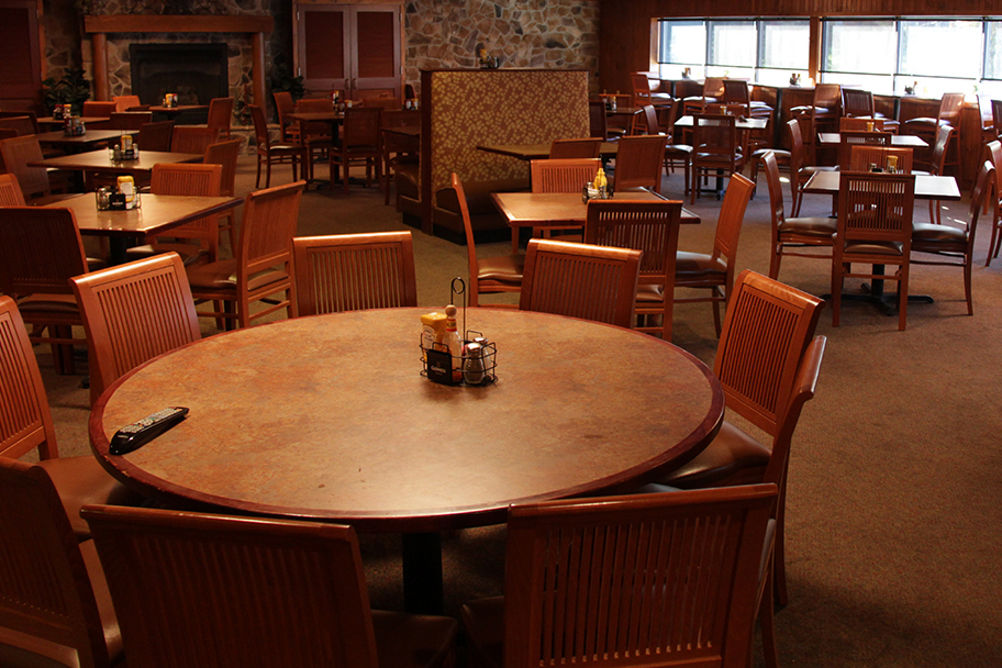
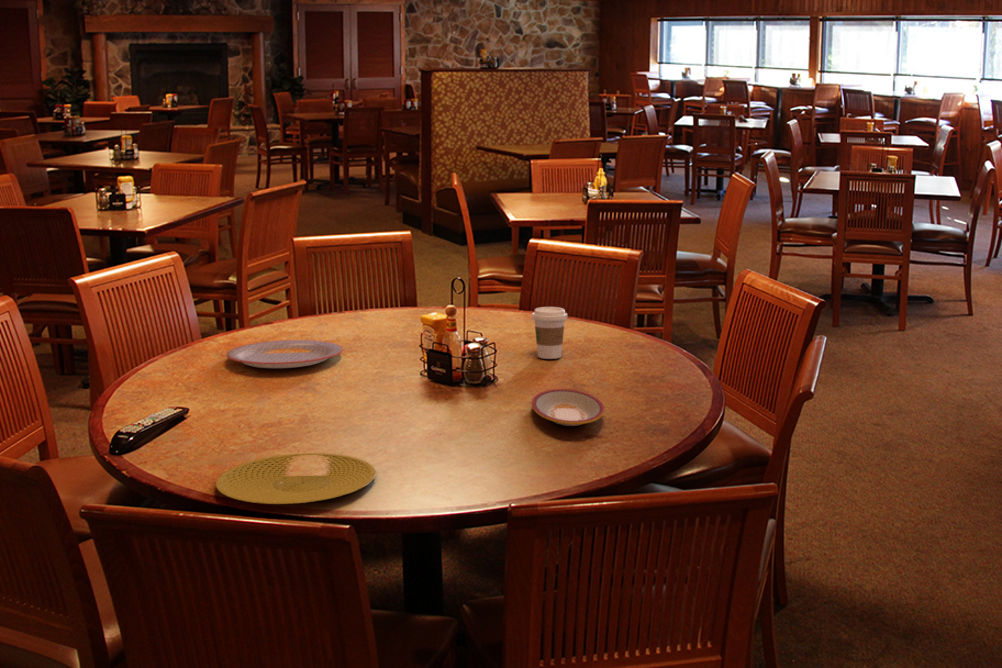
+ plate [215,452,377,505]
+ coffee cup [531,306,568,360]
+ plate [531,388,605,427]
+ plate [225,339,343,369]
